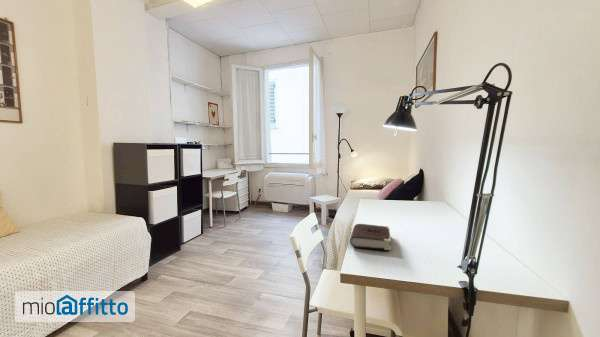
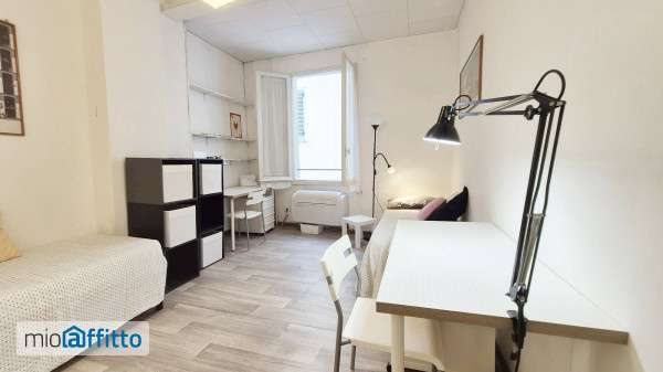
- book [349,223,392,251]
